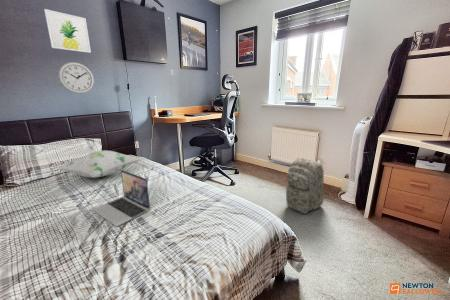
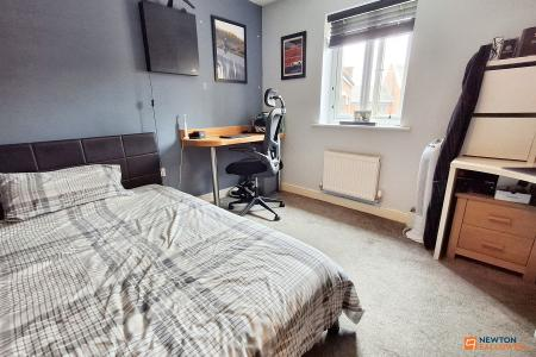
- laptop [92,169,151,227]
- backpack [285,157,325,215]
- wall clock [57,61,95,95]
- decorative pillow [57,149,141,179]
- wall art [43,8,92,54]
